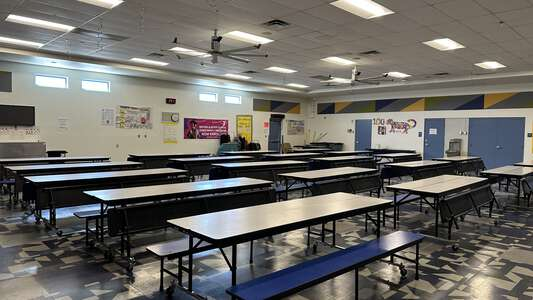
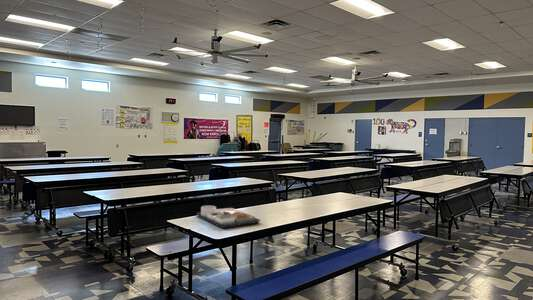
+ food tray [196,205,261,229]
